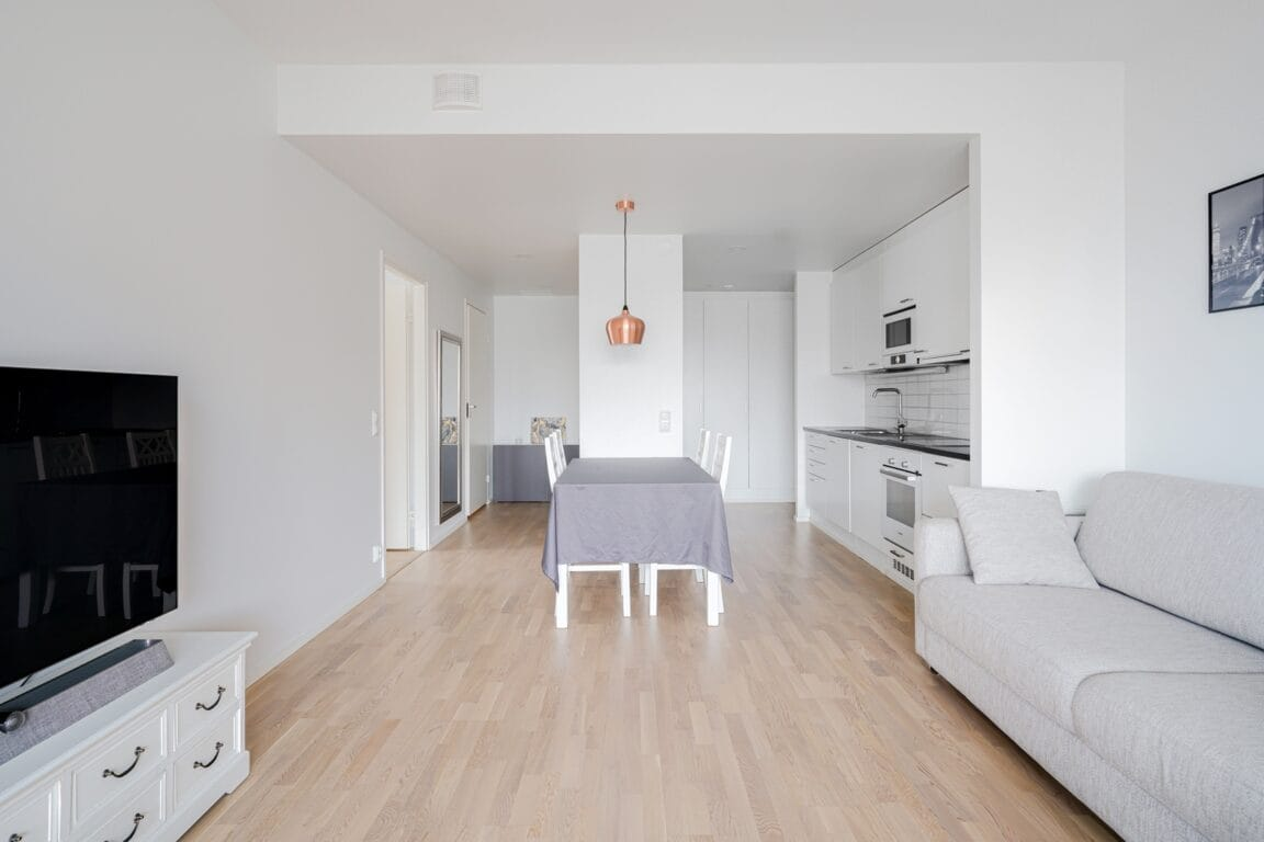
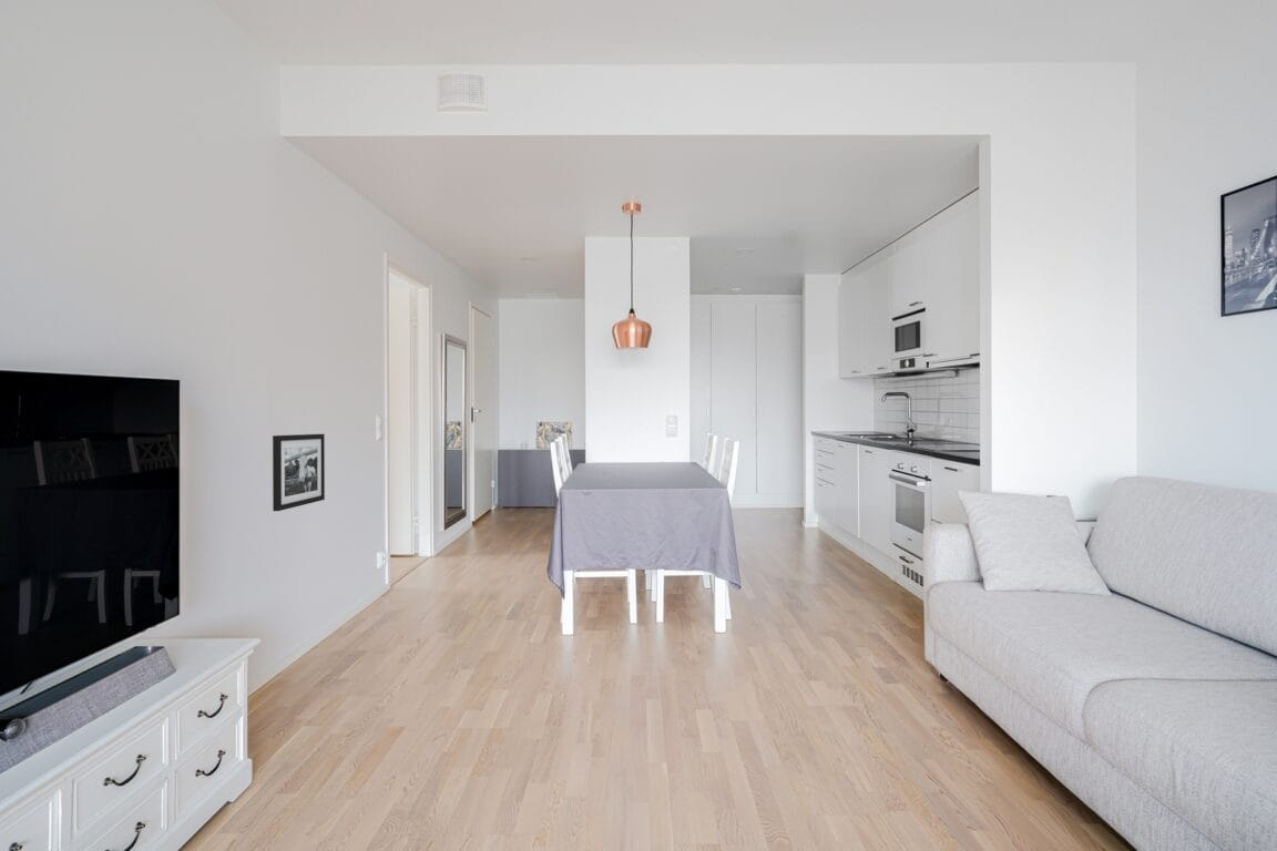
+ picture frame [272,433,326,512]
